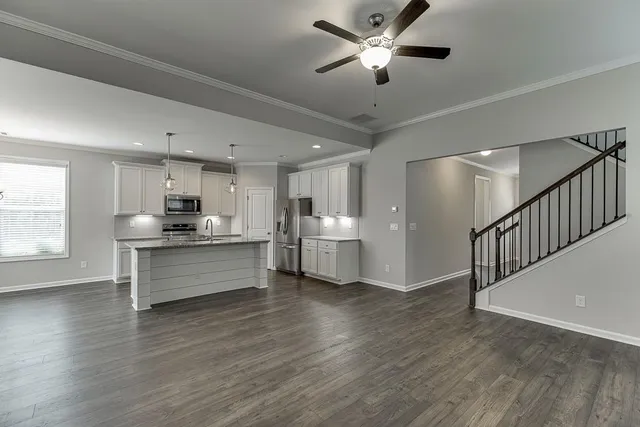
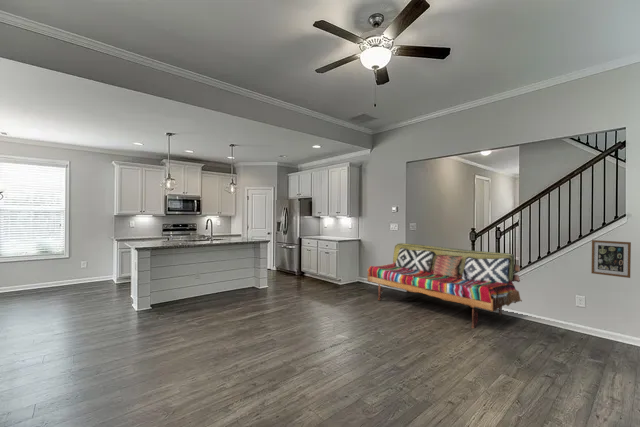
+ sofa [366,242,523,329]
+ wall art [590,239,632,279]
